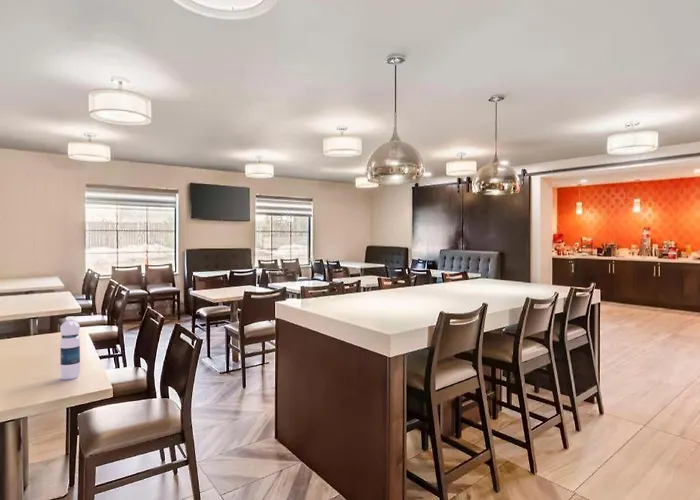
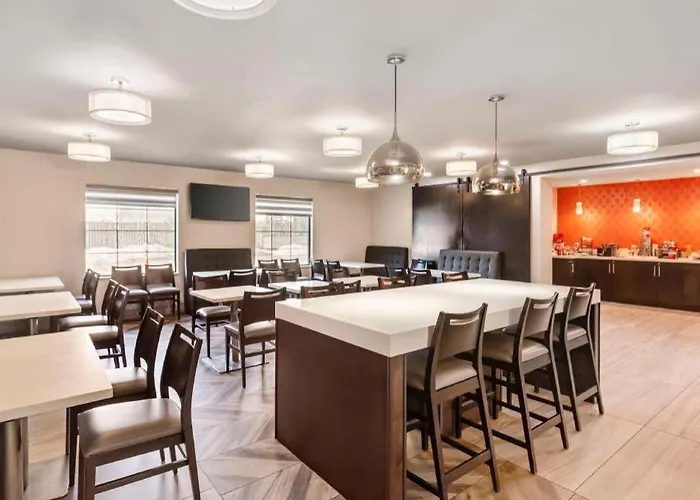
- water bottle [59,316,81,380]
